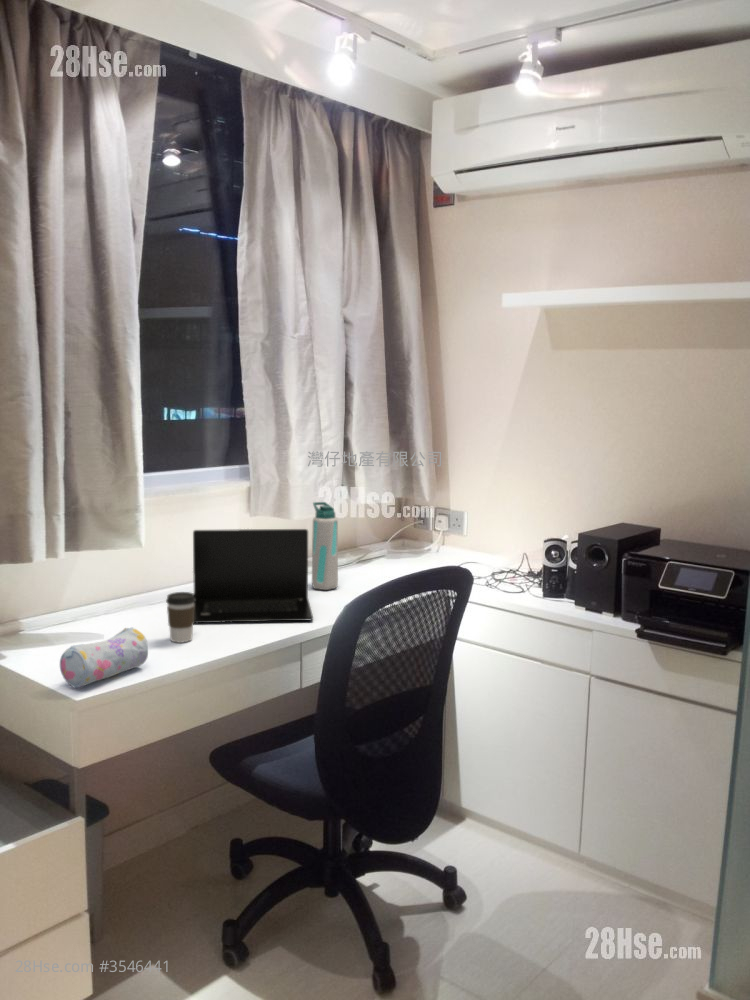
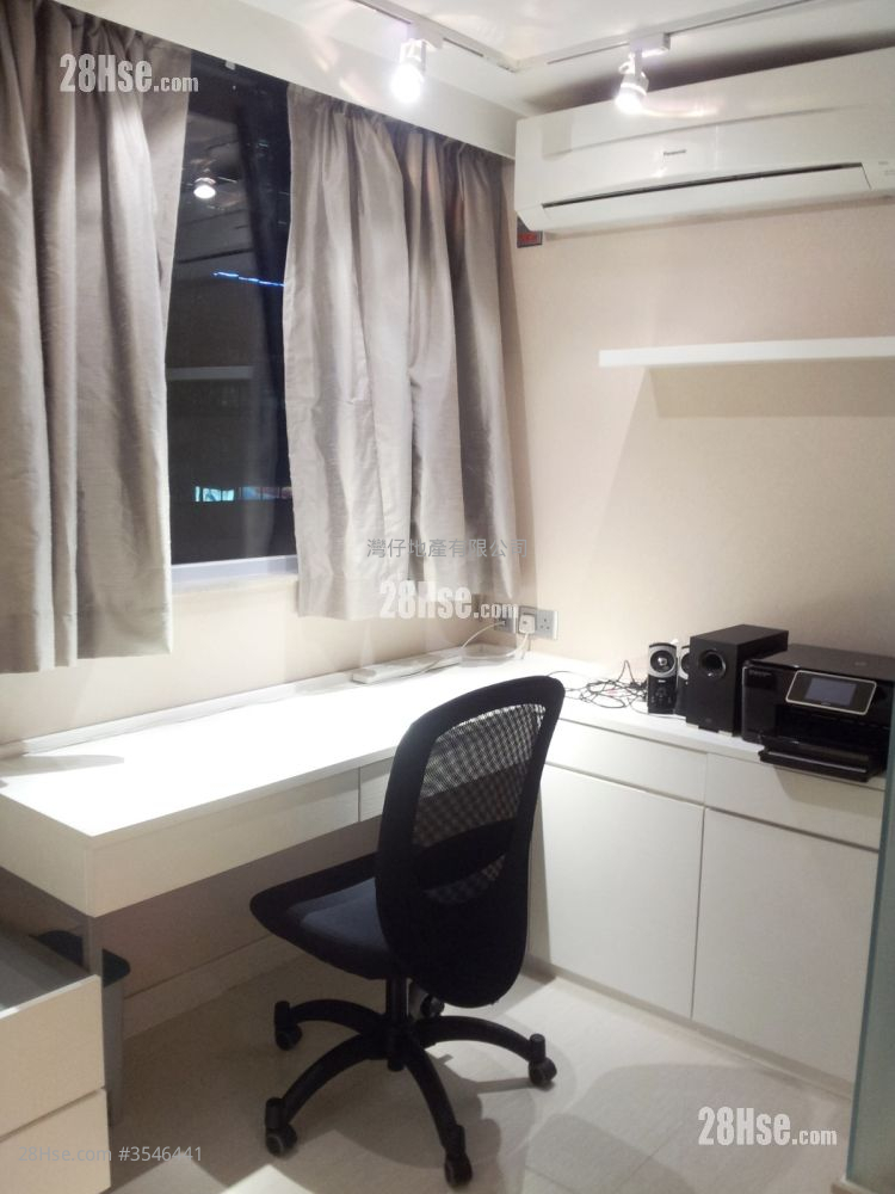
- coffee cup [165,591,196,644]
- pencil case [59,626,149,689]
- laptop [192,528,314,624]
- water bottle [311,501,339,591]
